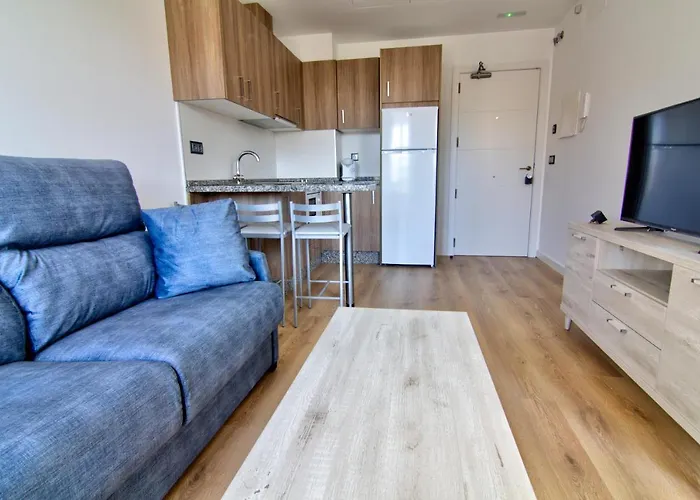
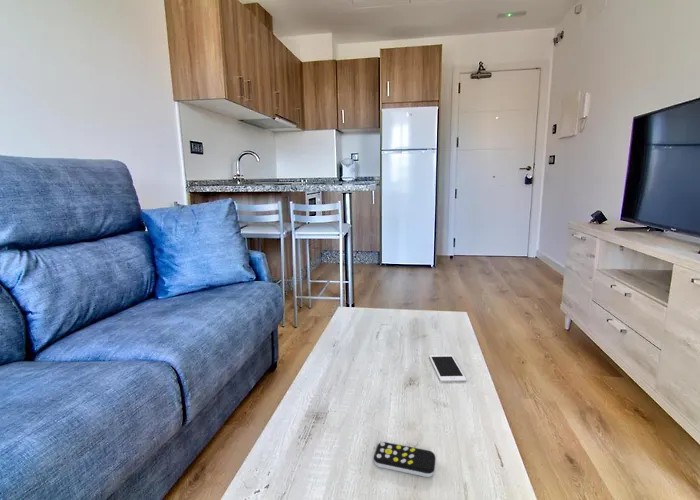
+ remote control [373,441,437,478]
+ cell phone [428,354,467,383]
